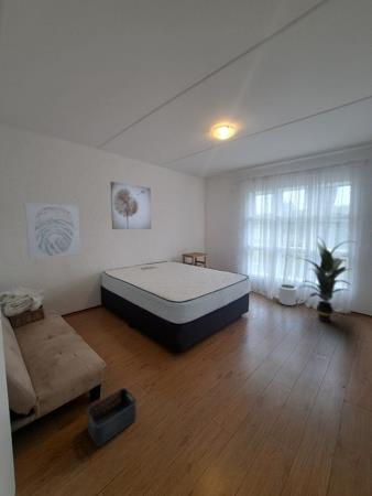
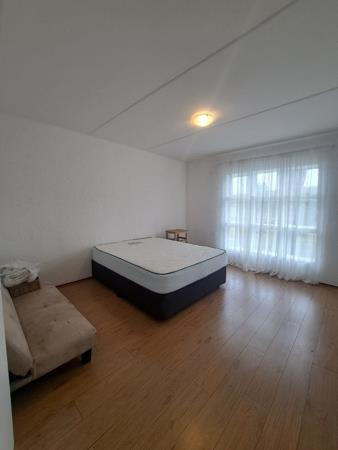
- plant pot [277,283,297,306]
- indoor plant [293,235,358,323]
- storage bin [86,387,138,448]
- wall art [110,181,152,230]
- wall art [23,201,81,260]
